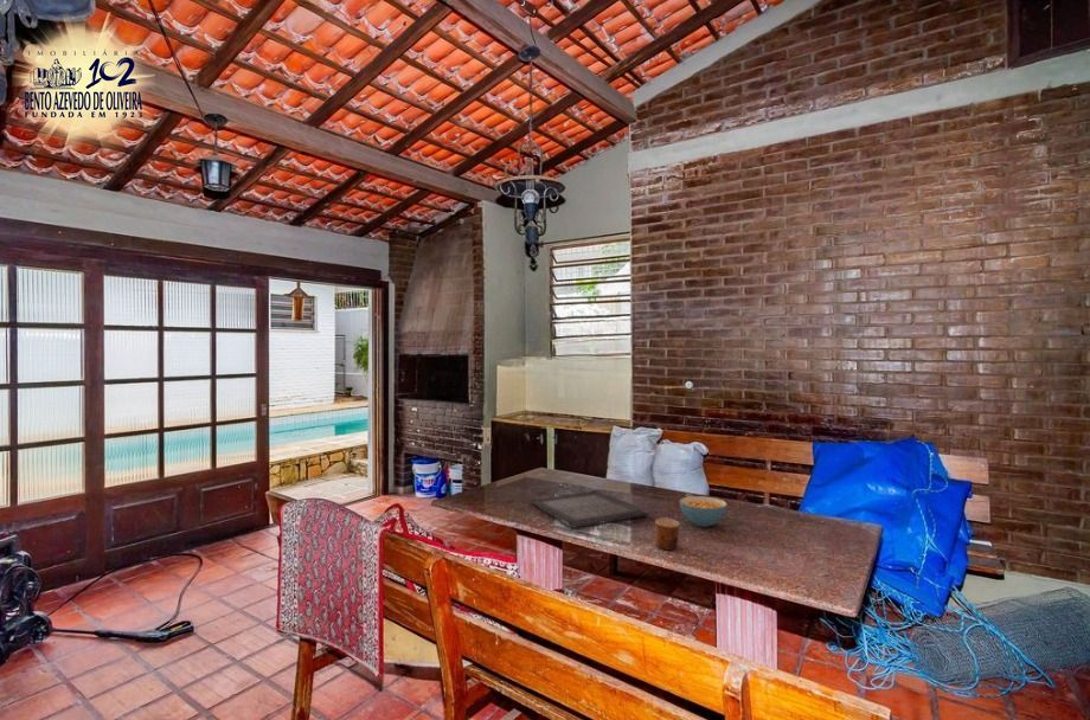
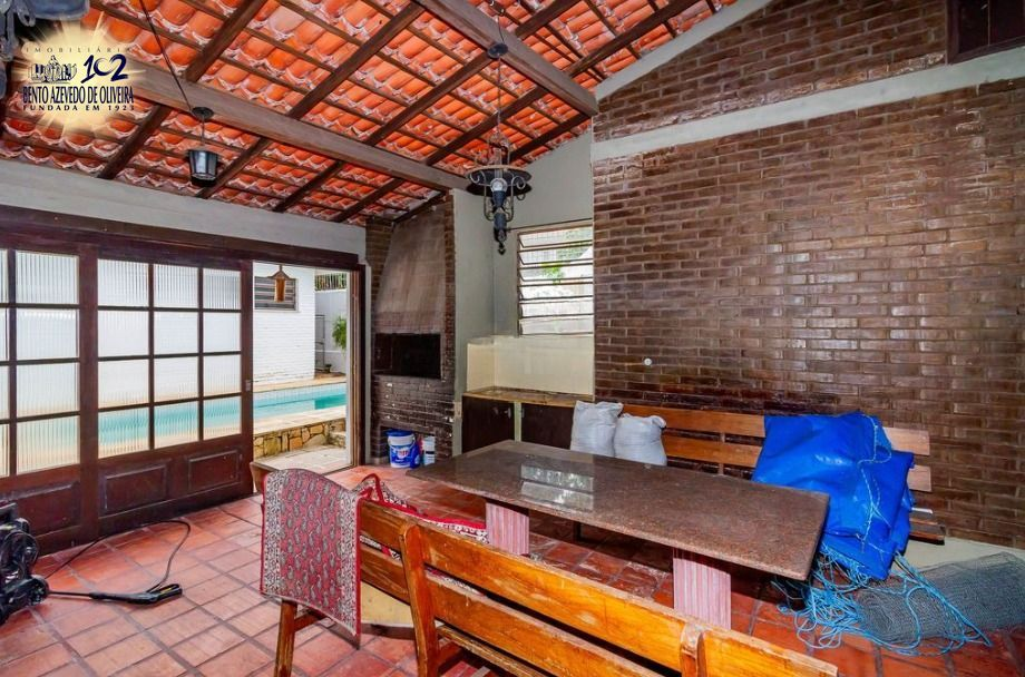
- serving tray [528,489,652,529]
- cup [654,518,681,551]
- cereal bowl [678,495,729,528]
